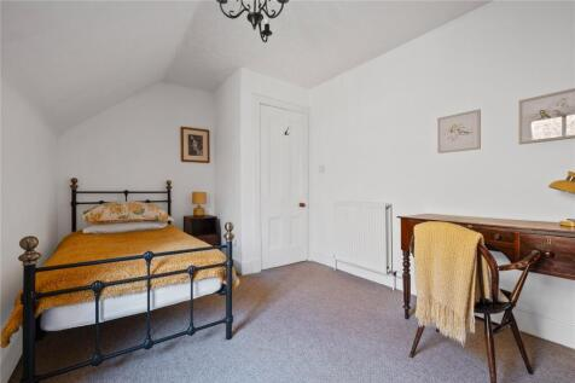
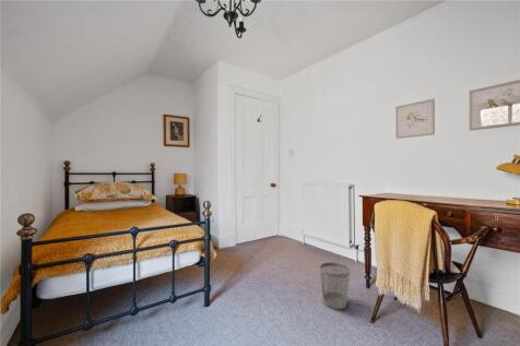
+ wastebasket [319,261,351,310]
